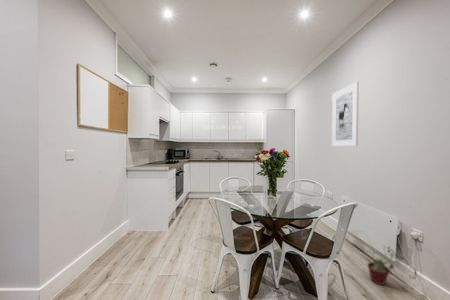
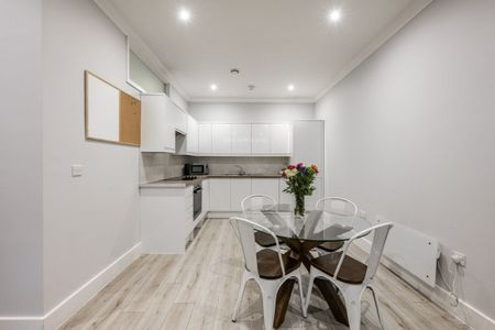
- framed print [331,81,360,147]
- potted plant [367,246,406,286]
